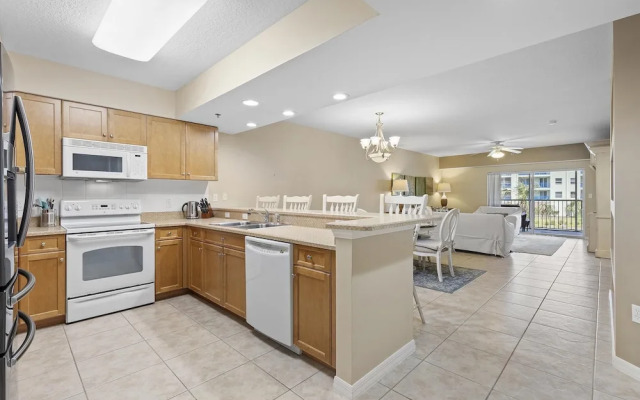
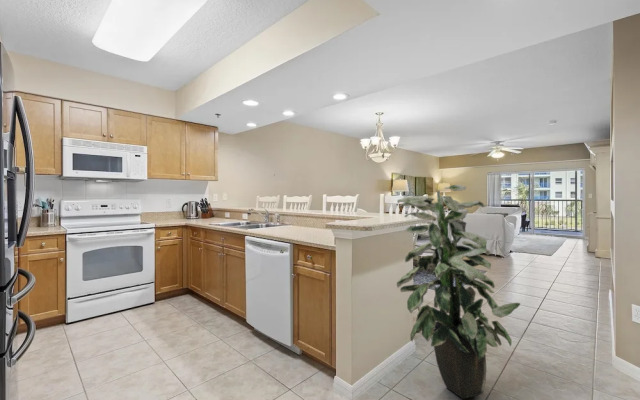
+ indoor plant [396,184,521,399]
